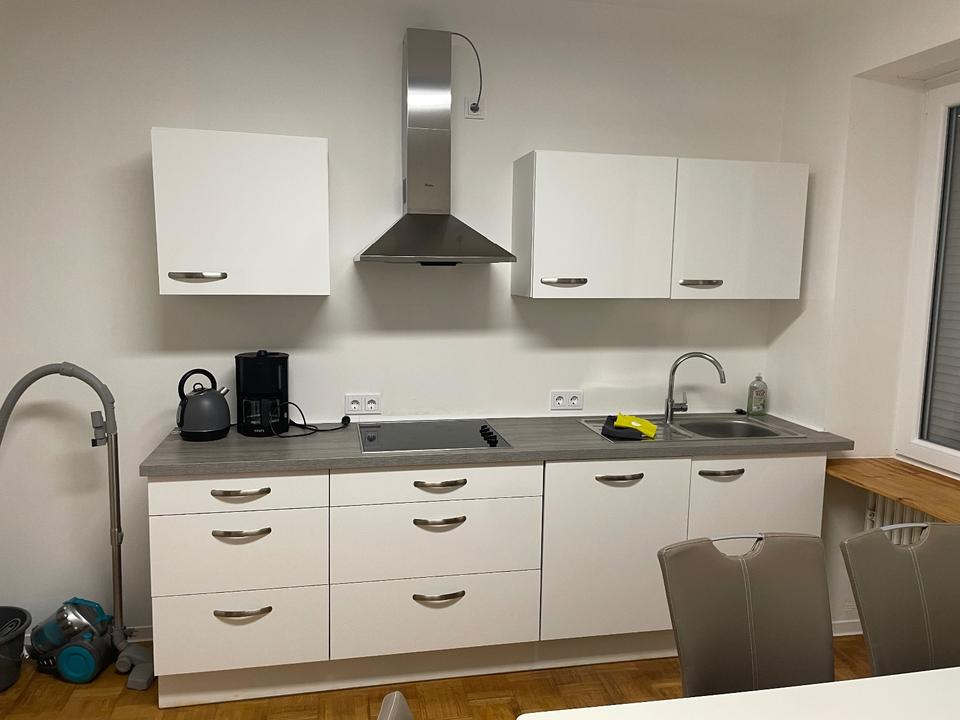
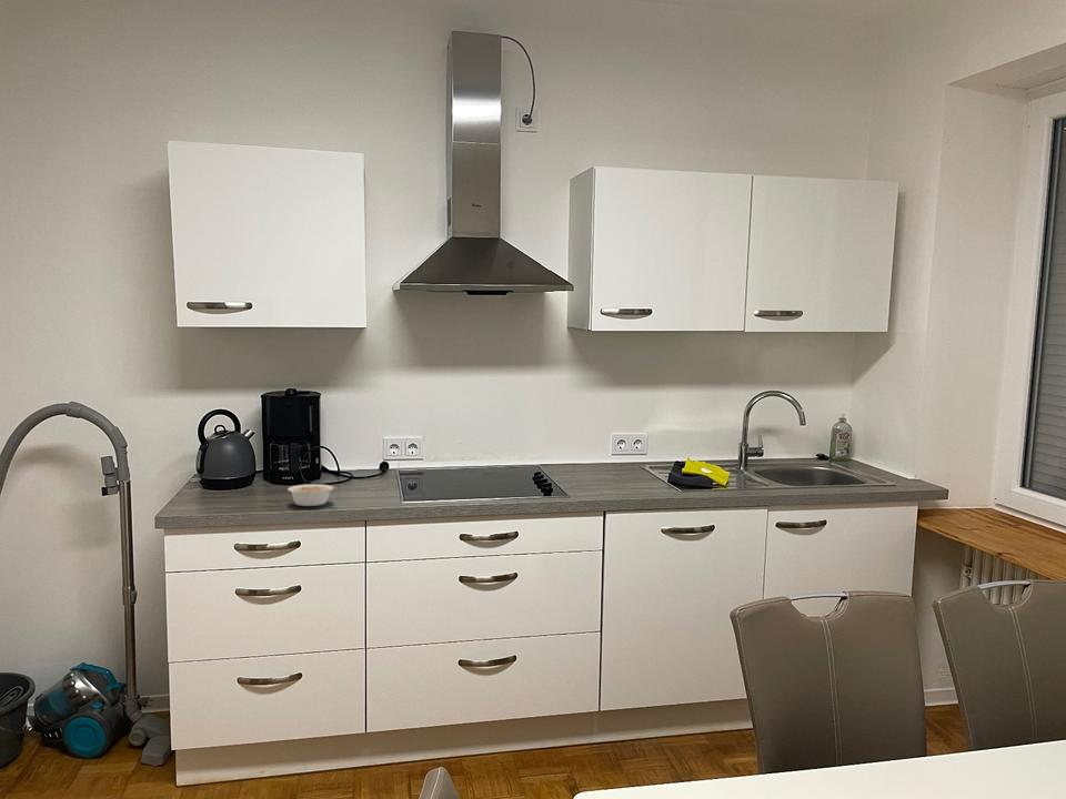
+ legume [286,484,339,507]
